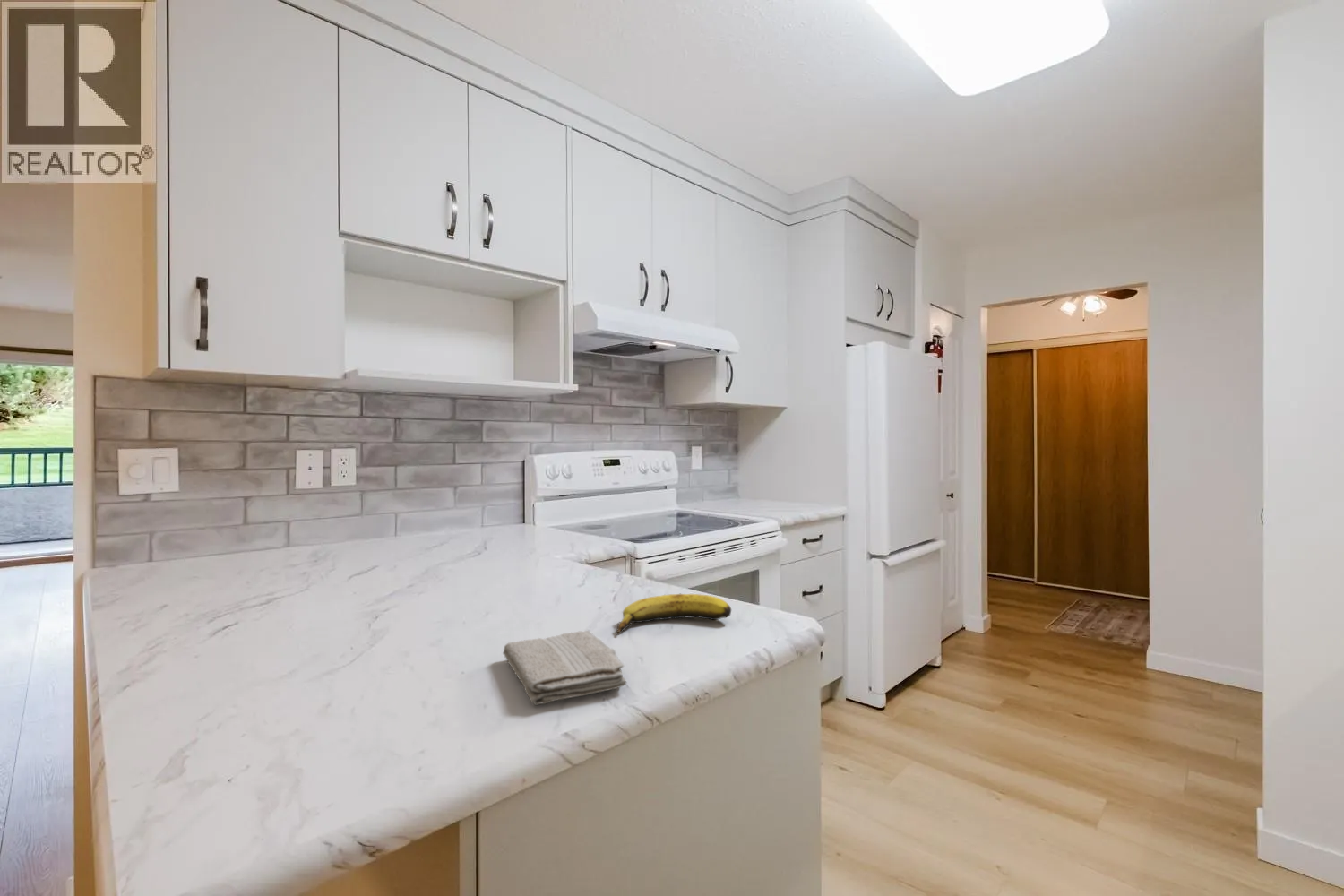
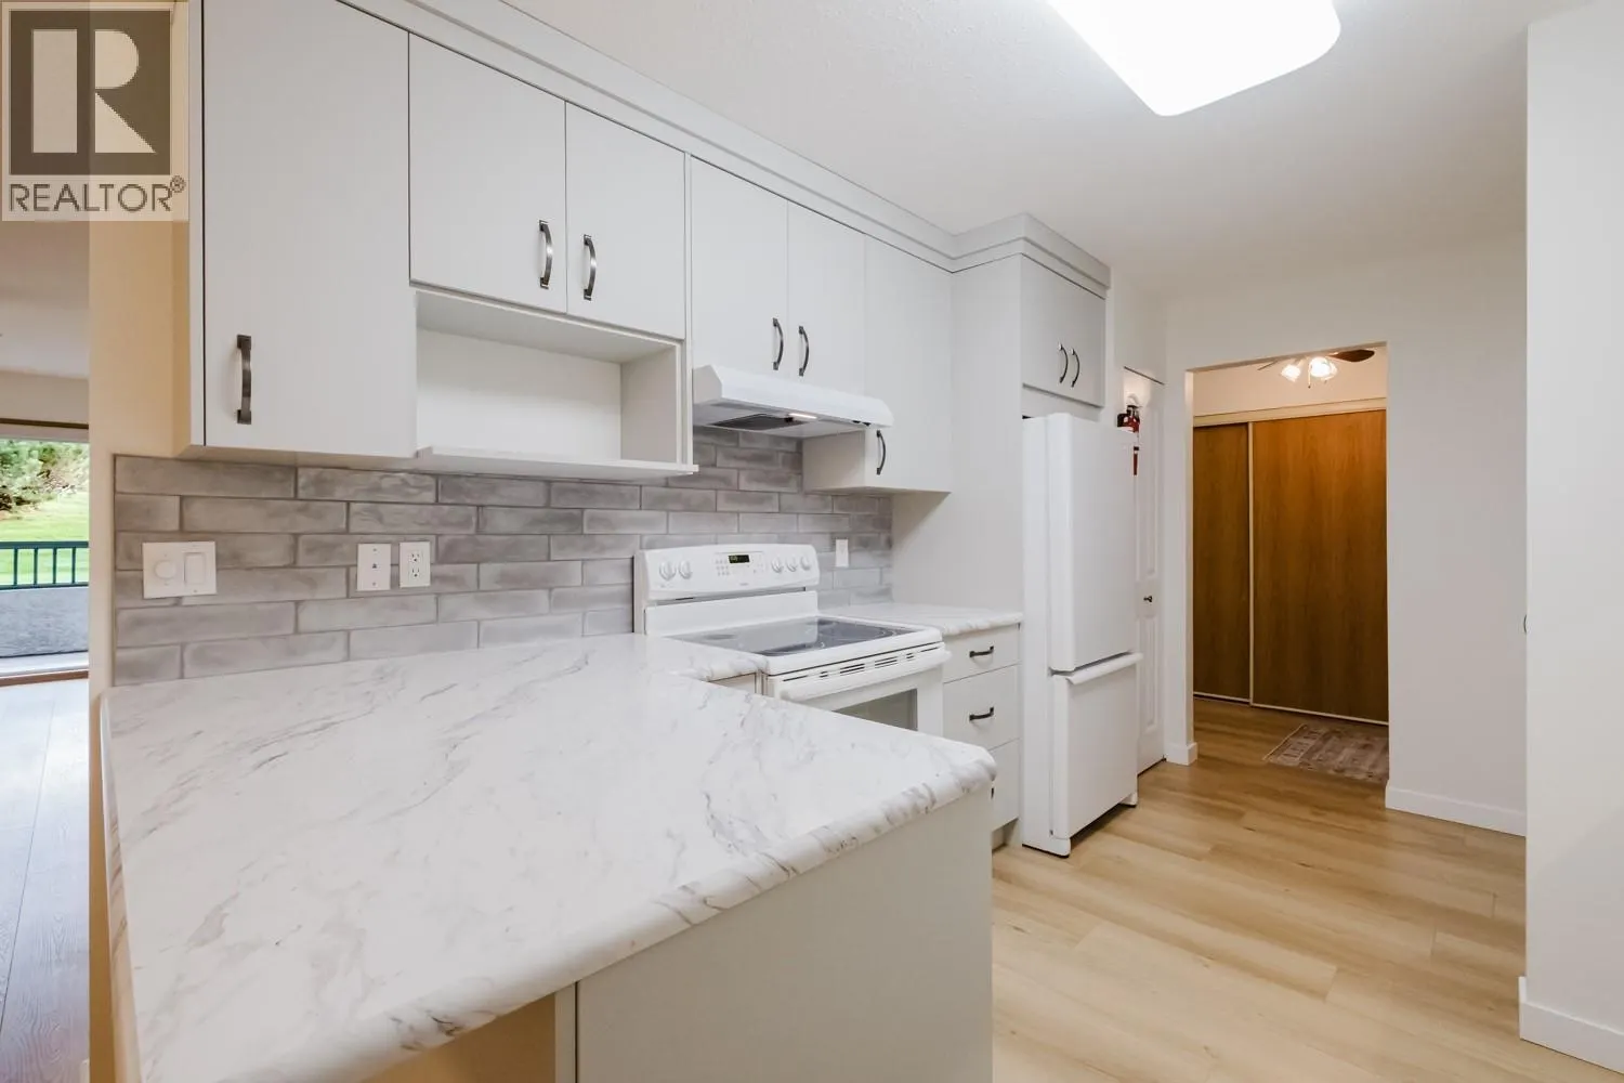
- washcloth [502,630,627,706]
- banana [616,593,732,636]
